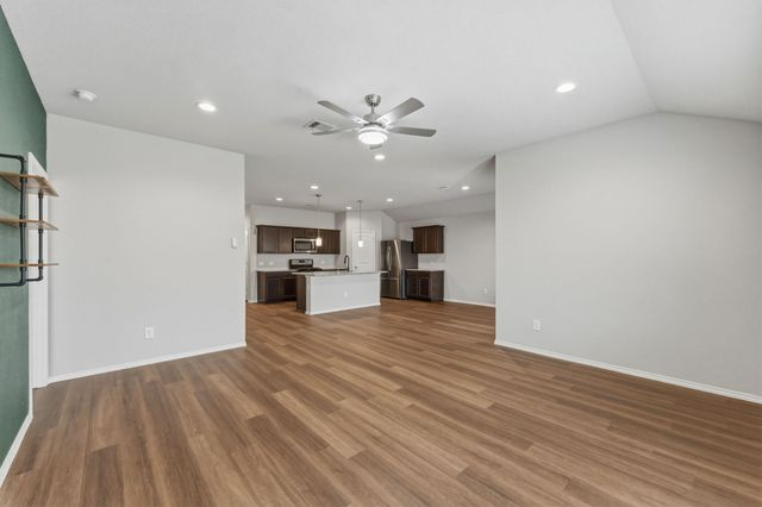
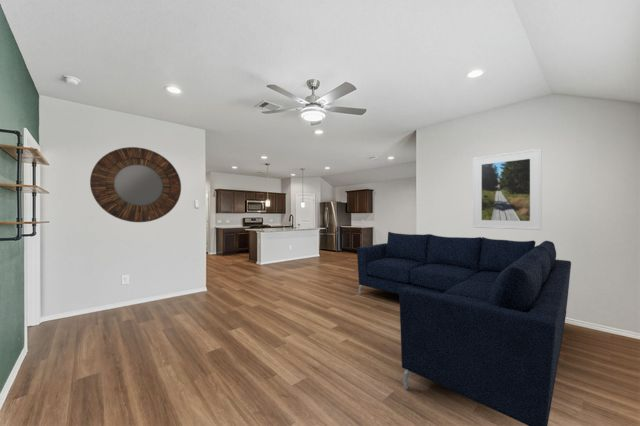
+ sofa [356,231,572,426]
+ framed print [472,148,543,231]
+ home mirror [89,146,182,223]
